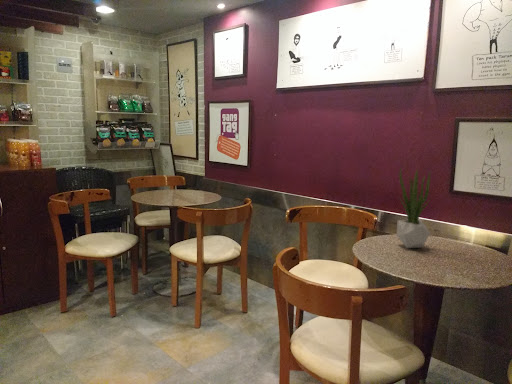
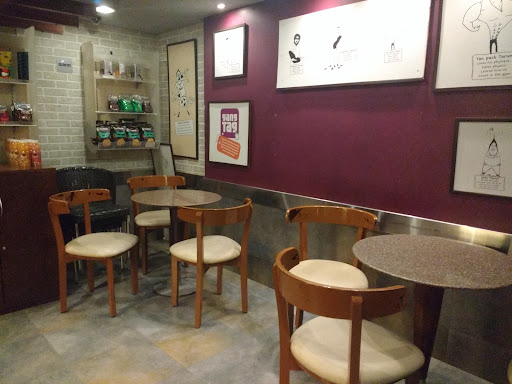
- potted plant [396,166,431,249]
